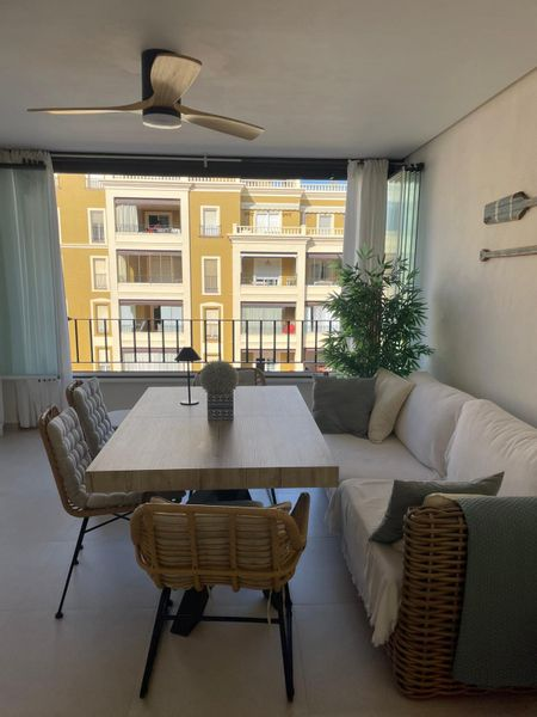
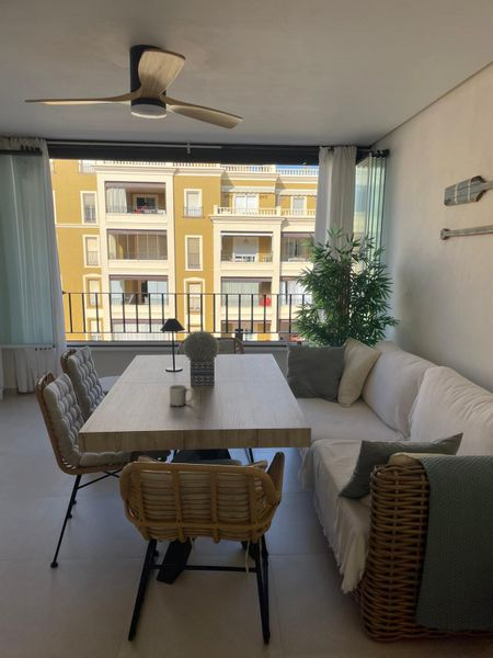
+ mug [169,384,196,408]
